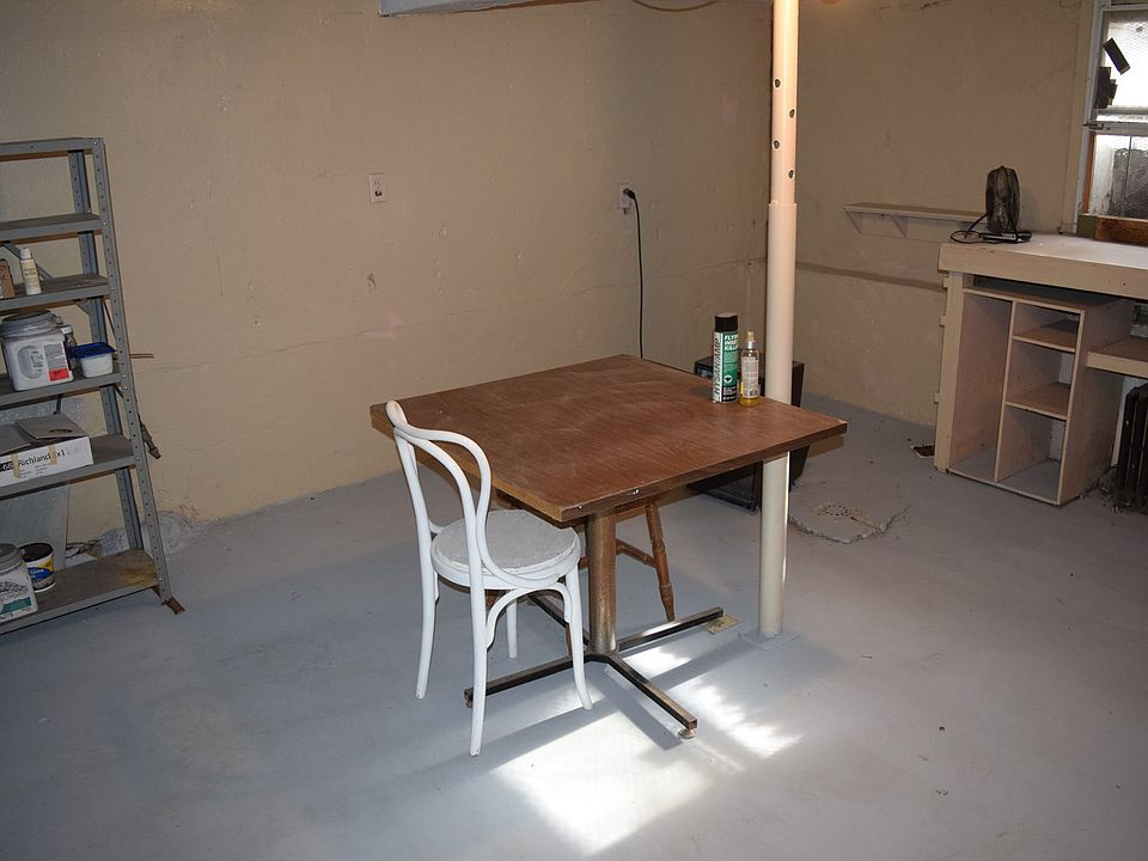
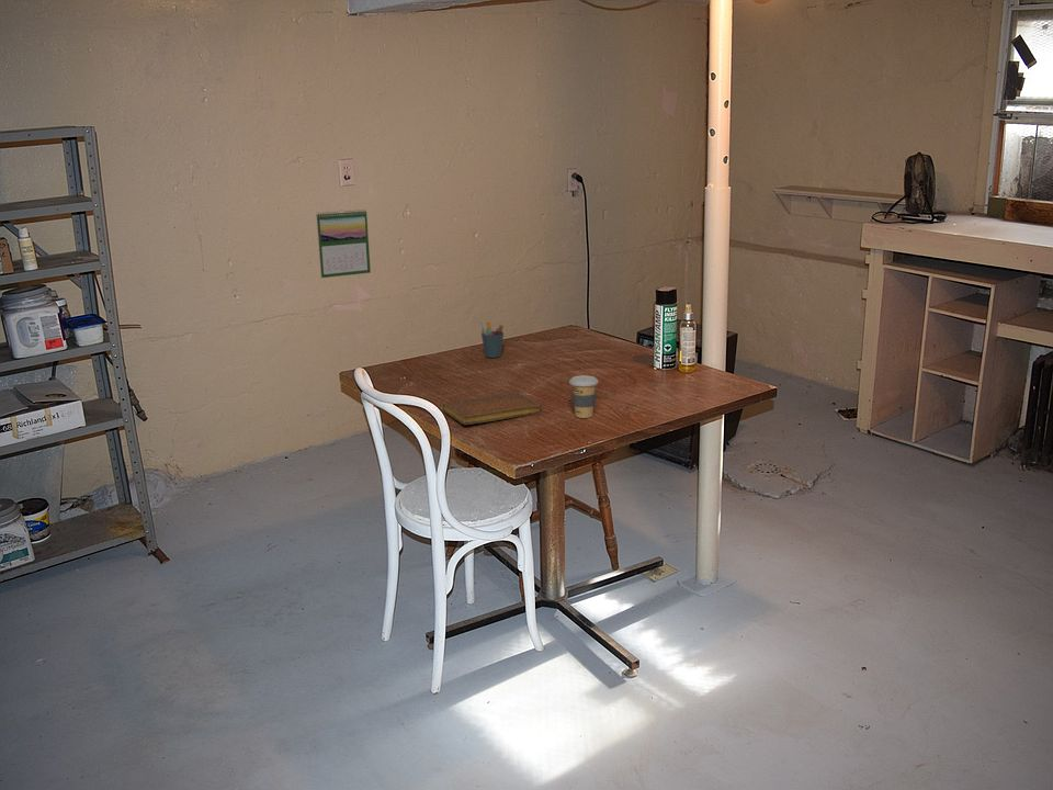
+ coffee cup [568,374,599,419]
+ pen holder [479,321,505,359]
+ notebook [442,391,543,426]
+ calendar [316,208,372,279]
